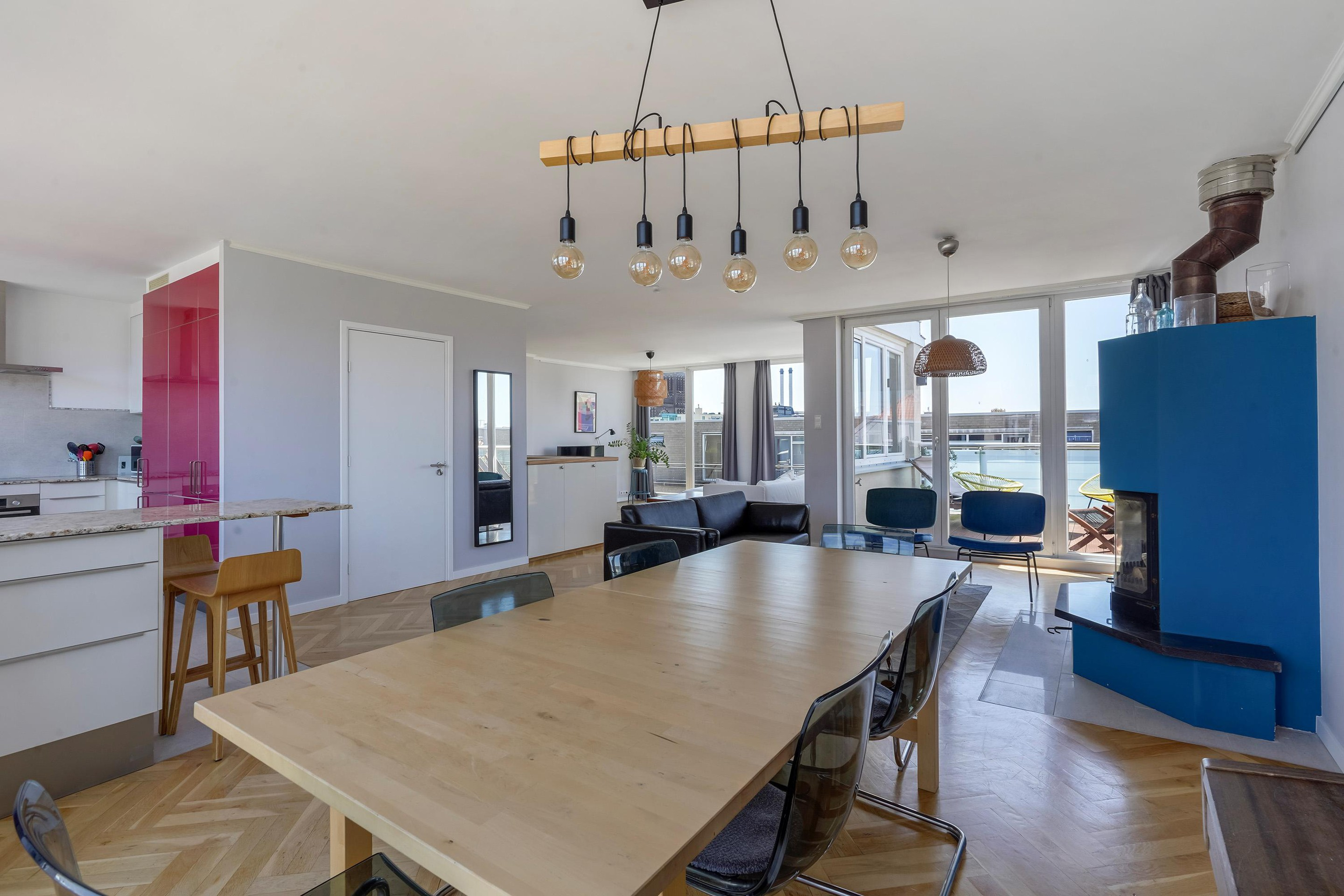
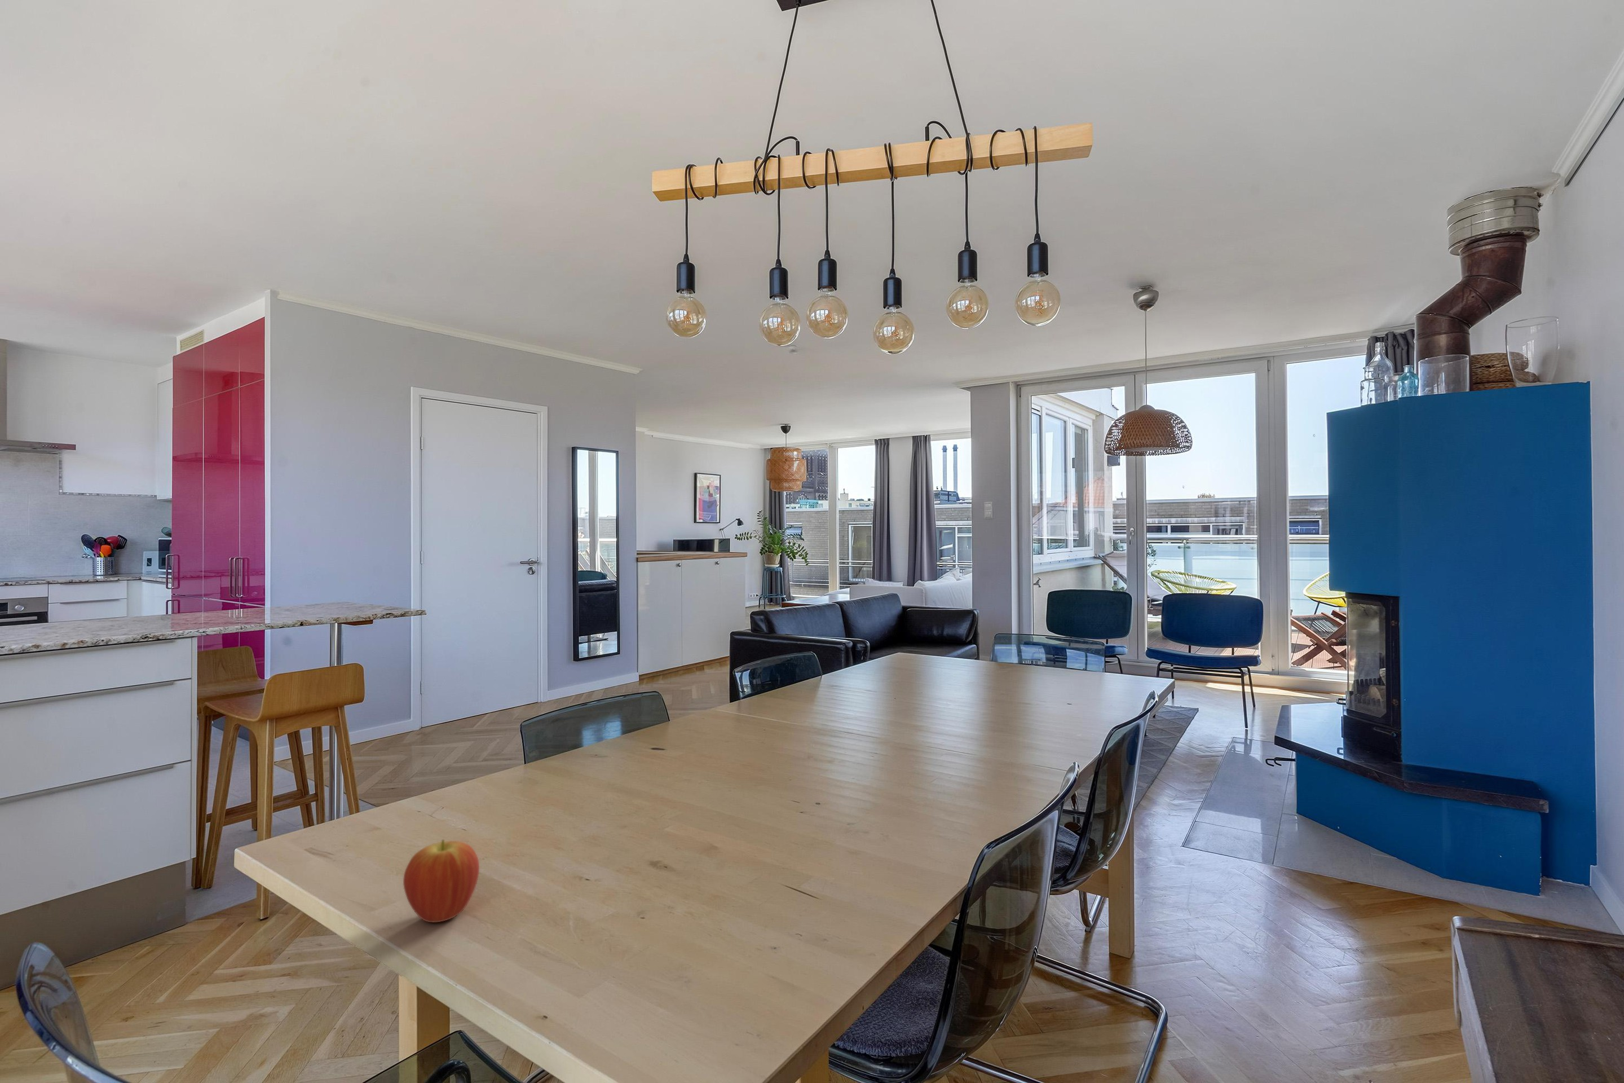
+ fruit [402,839,480,922]
